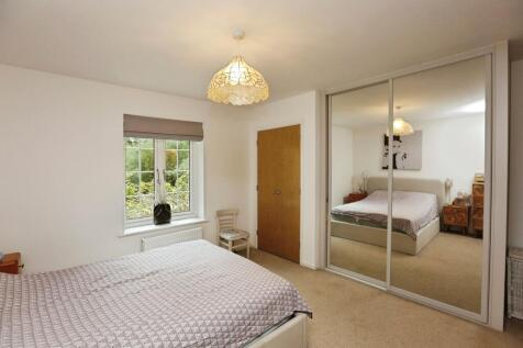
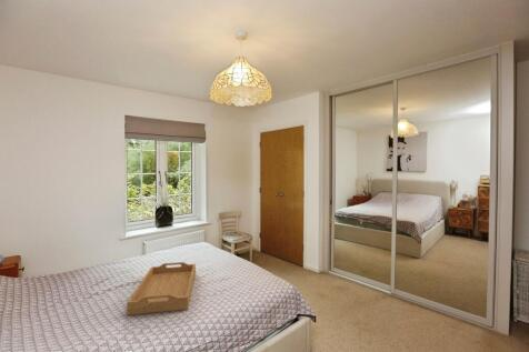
+ serving tray [126,261,197,316]
